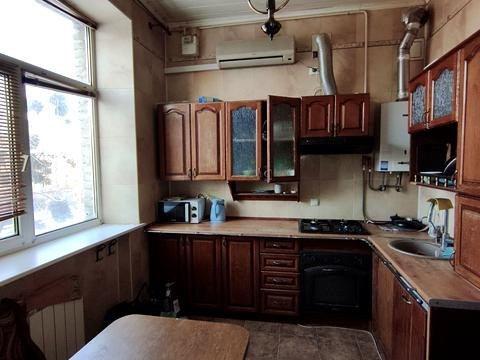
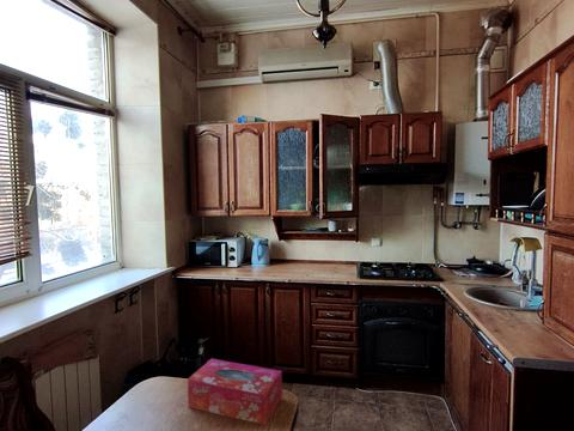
+ tissue box [187,358,283,426]
